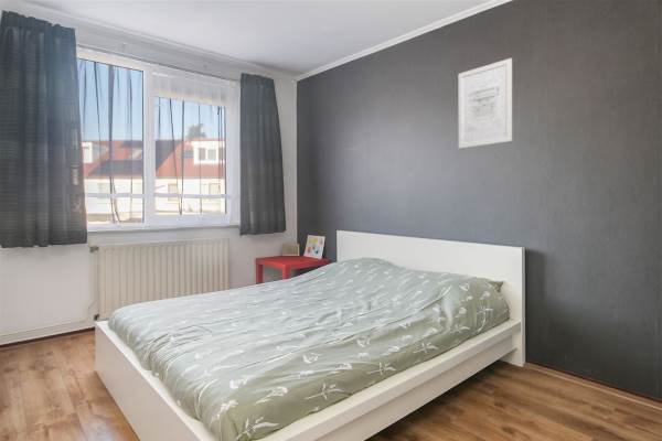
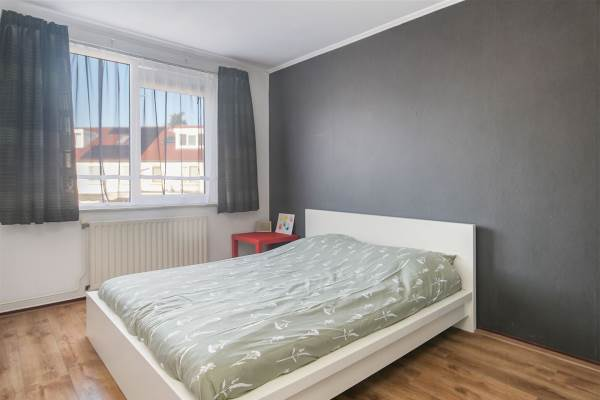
- wall art [458,57,513,149]
